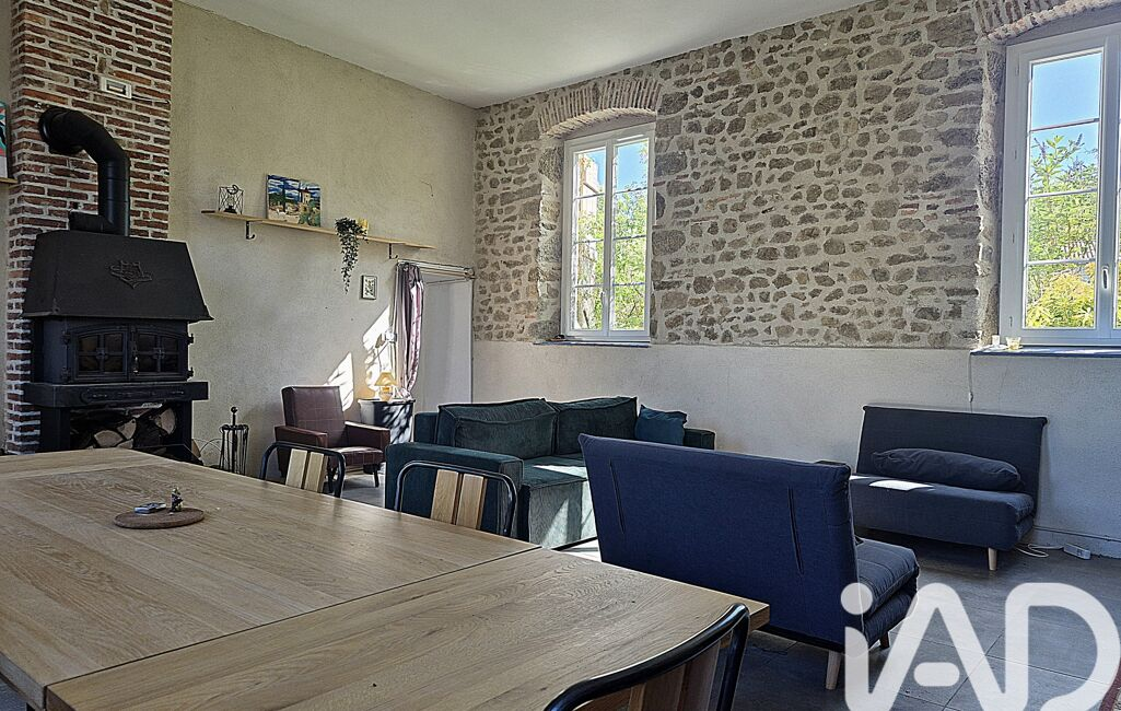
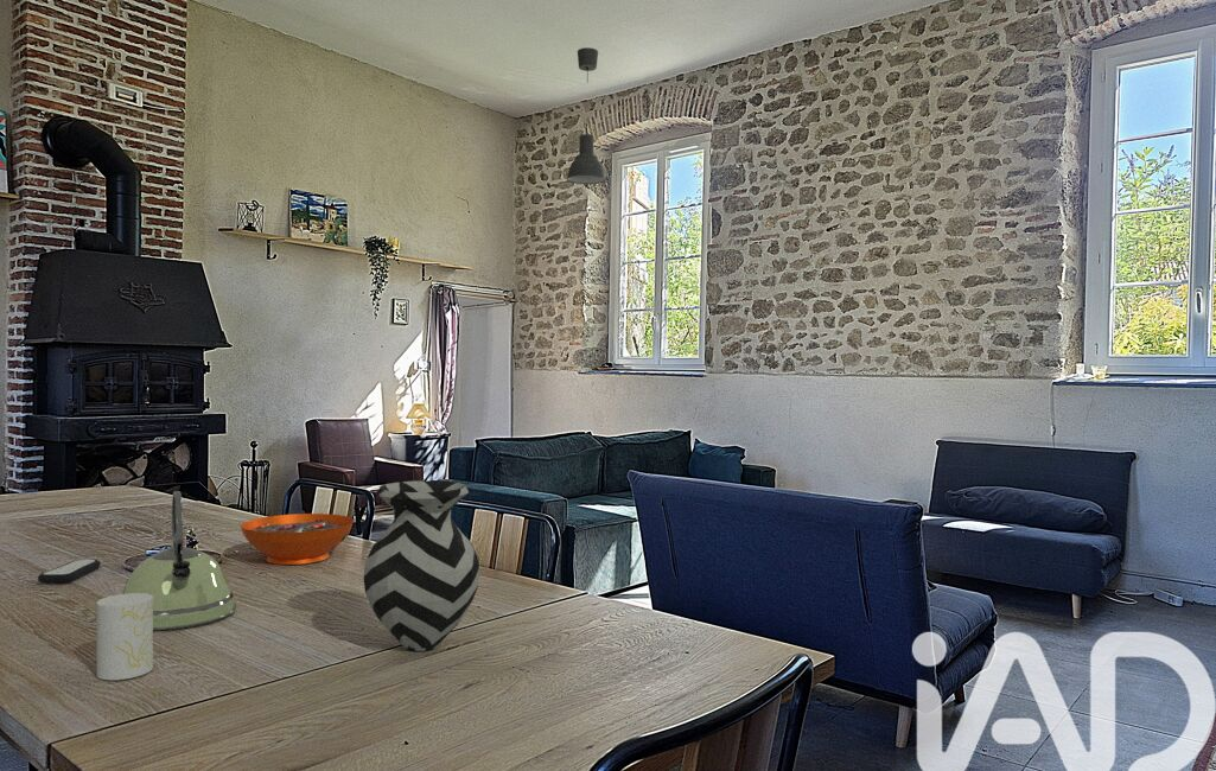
+ remote control [37,559,102,585]
+ decorative bowl [240,512,355,566]
+ cup [96,593,154,681]
+ ceiling light [566,46,606,185]
+ kettle [121,490,237,631]
+ vase [363,479,480,652]
